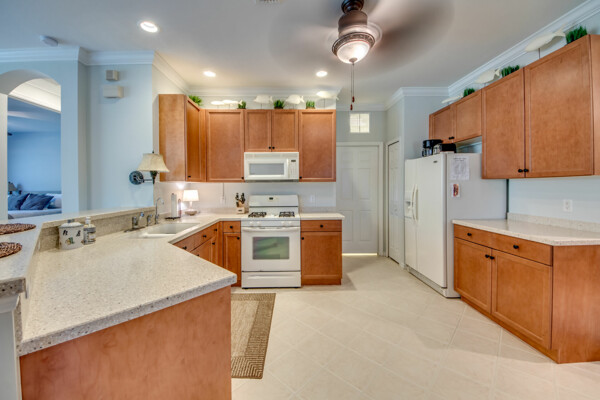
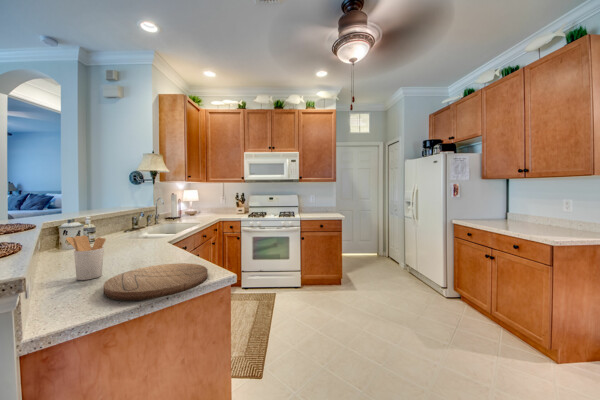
+ utensil holder [65,234,107,281]
+ cutting board [102,262,209,301]
